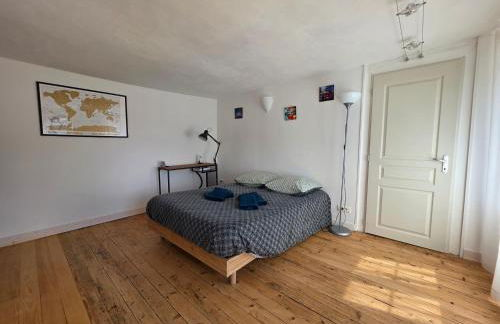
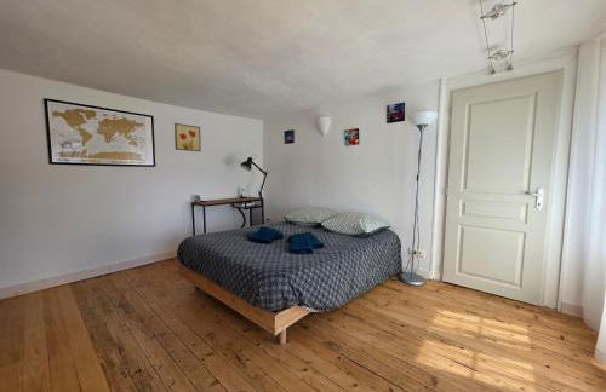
+ wall art [173,122,202,152]
